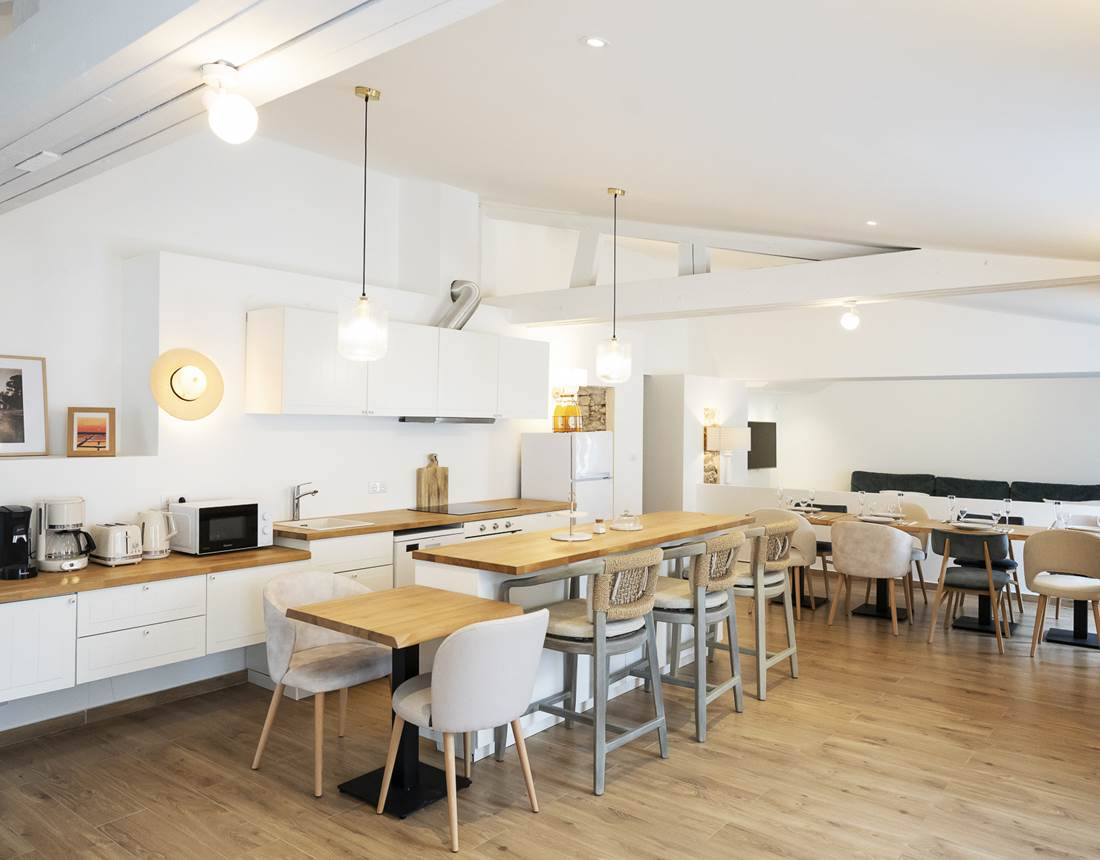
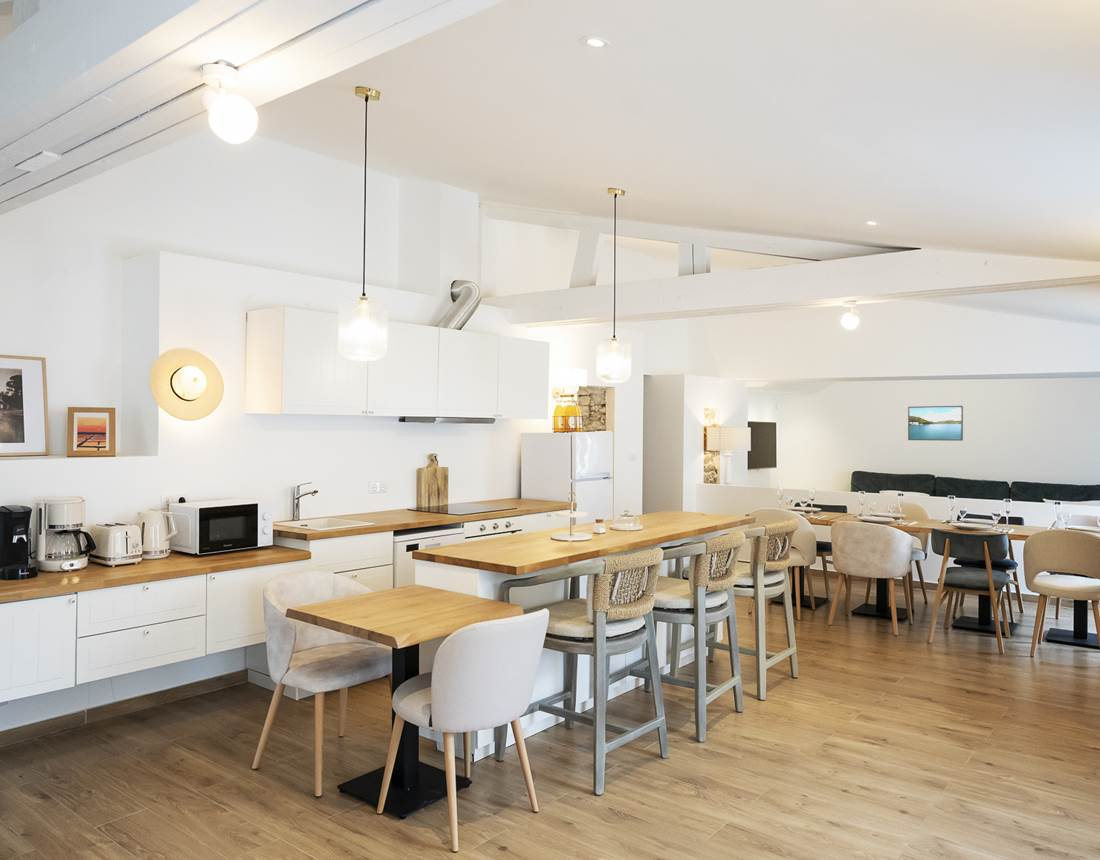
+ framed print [907,405,964,442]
